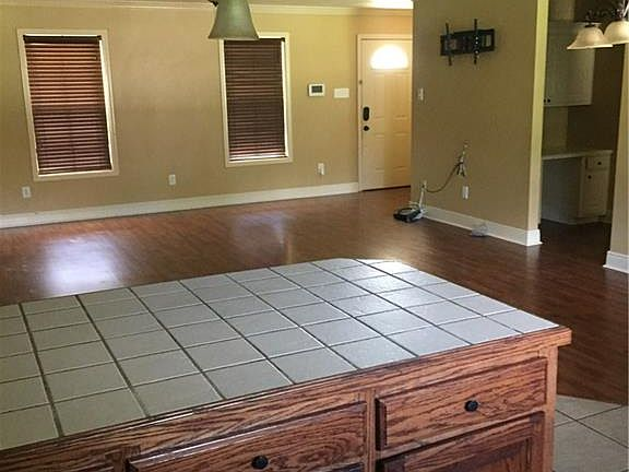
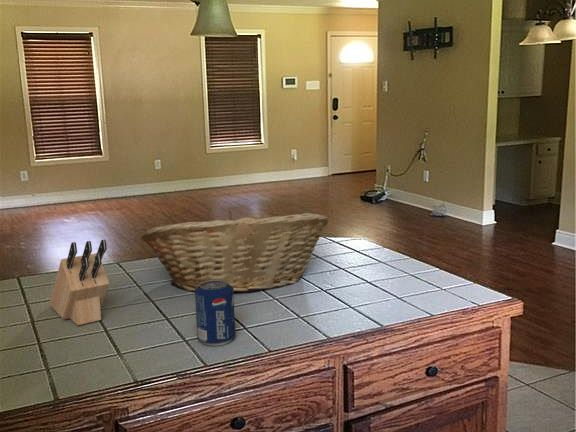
+ fruit basket [140,210,329,294]
+ beverage can [194,280,236,347]
+ knife block [49,238,110,326]
